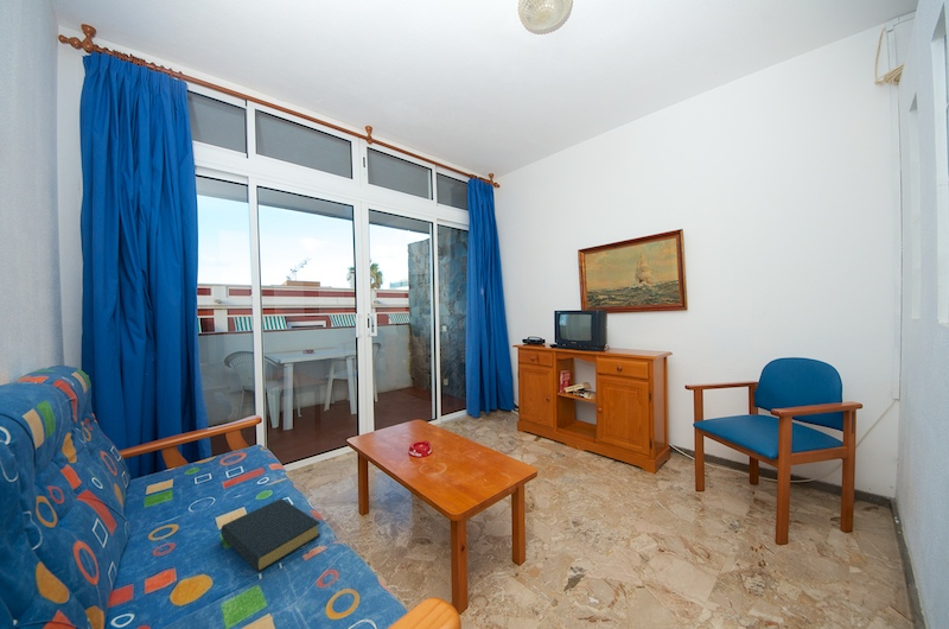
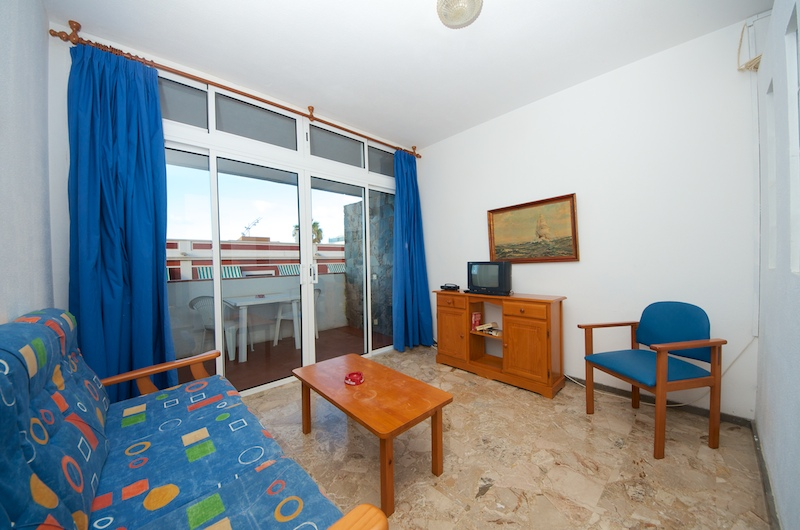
- hardback book [221,497,321,573]
